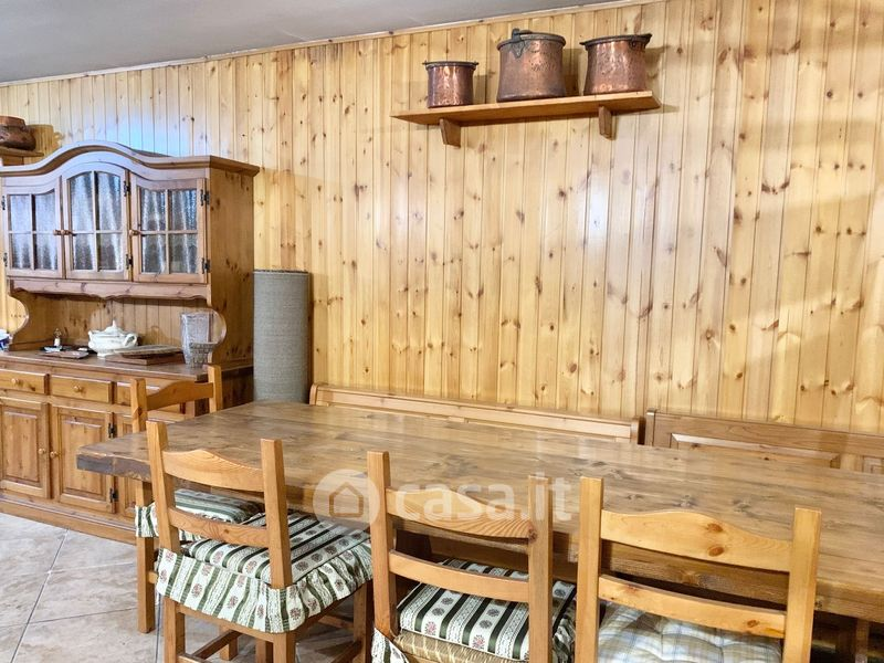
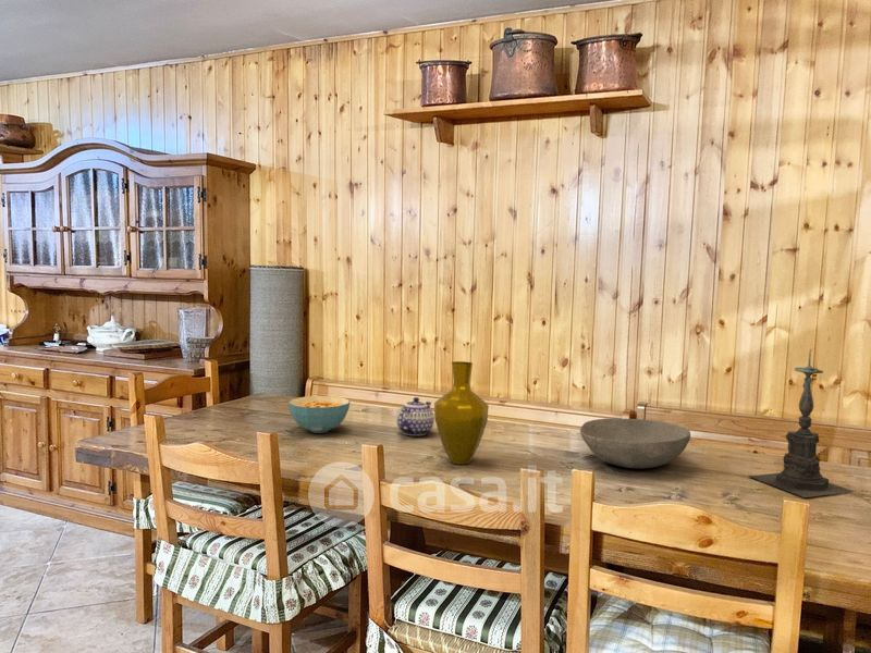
+ teapot [396,396,434,438]
+ vase [433,360,490,466]
+ candle holder [748,348,855,498]
+ bowl [579,418,691,469]
+ cereal bowl [287,395,351,434]
